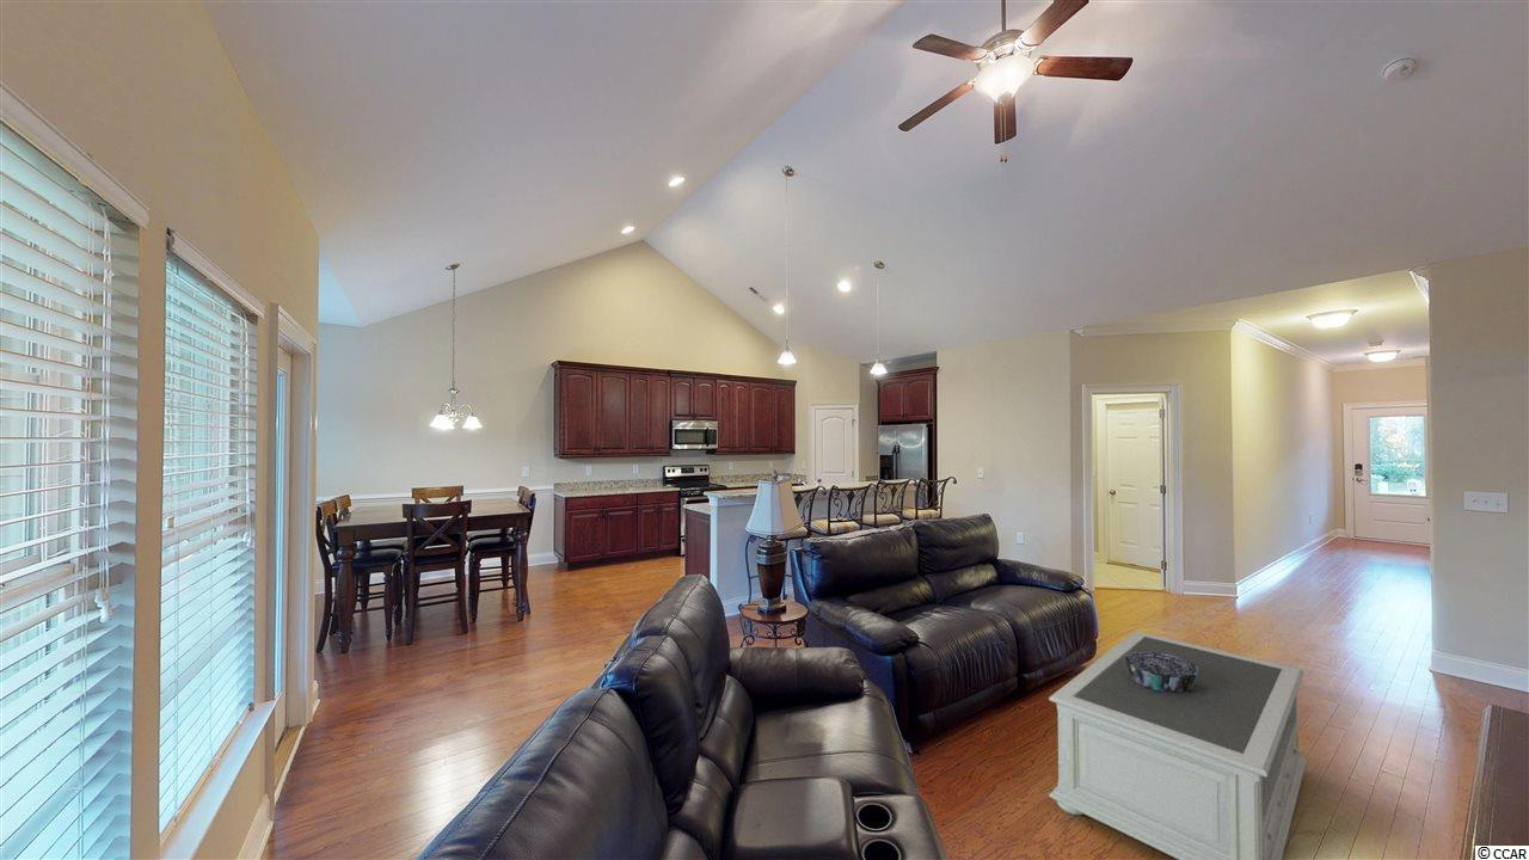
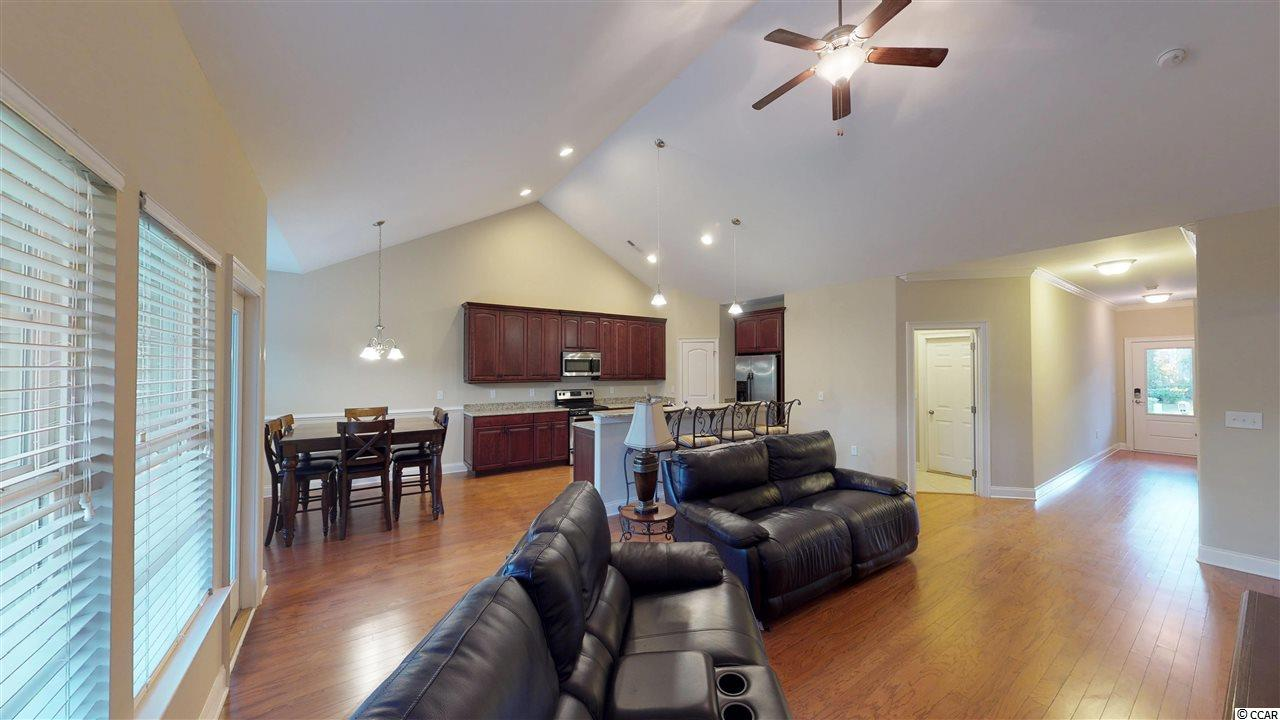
- coffee table [1048,629,1308,860]
- decorative bowl [1124,652,1203,693]
